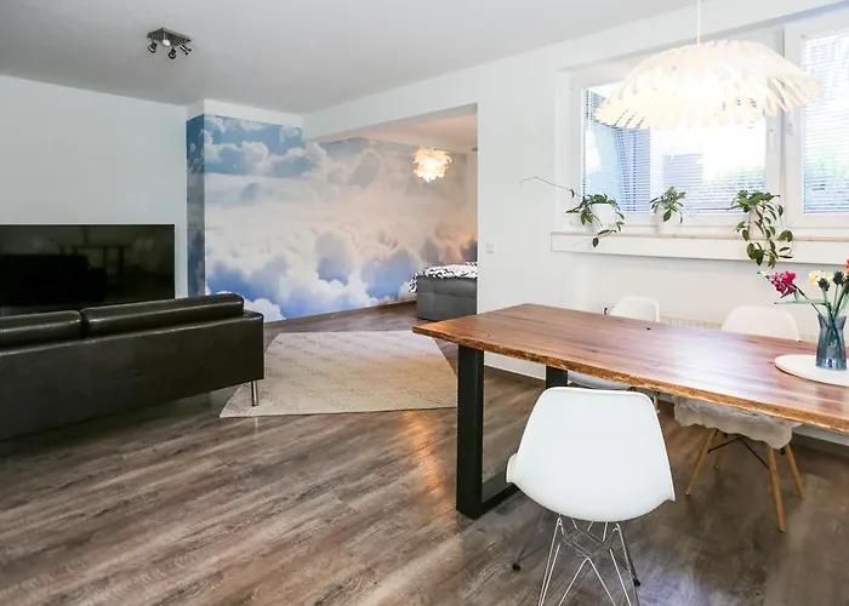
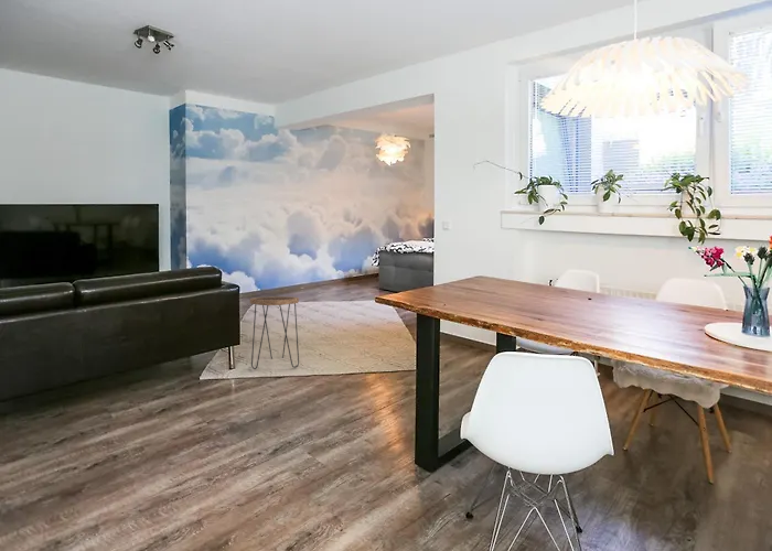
+ side table [249,295,300,370]
